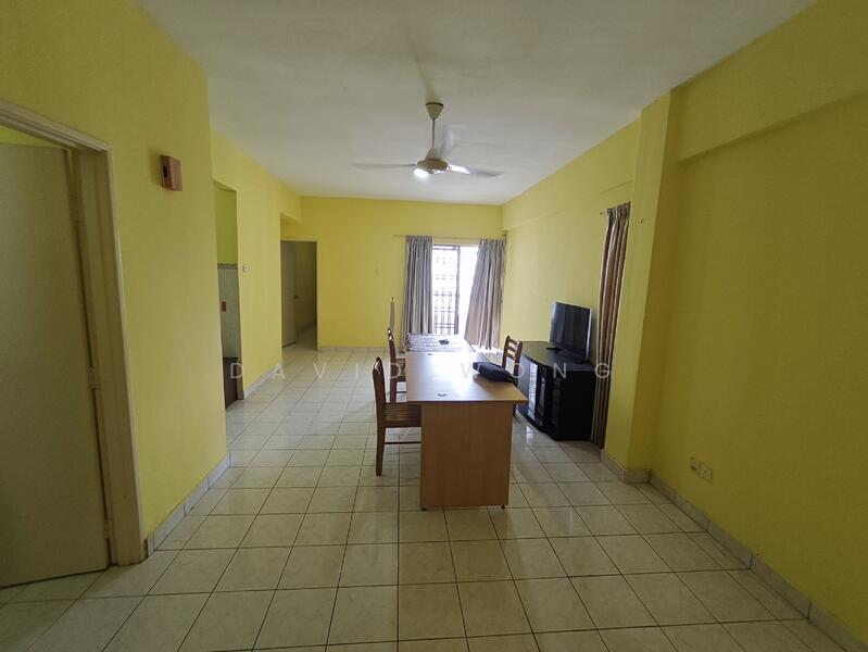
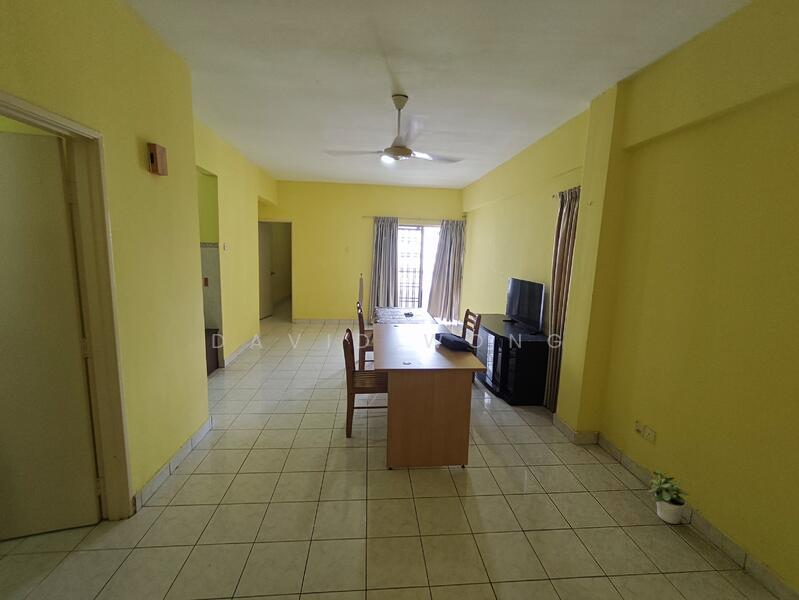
+ potted plant [647,469,690,525]
